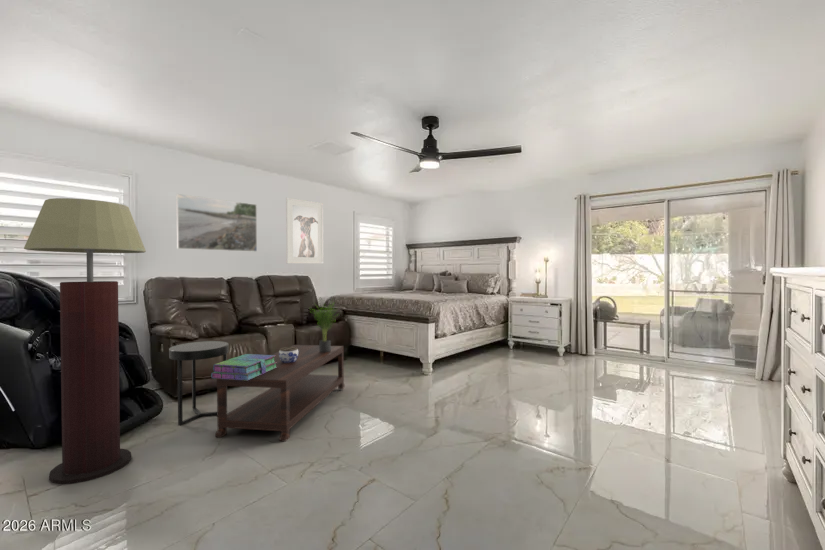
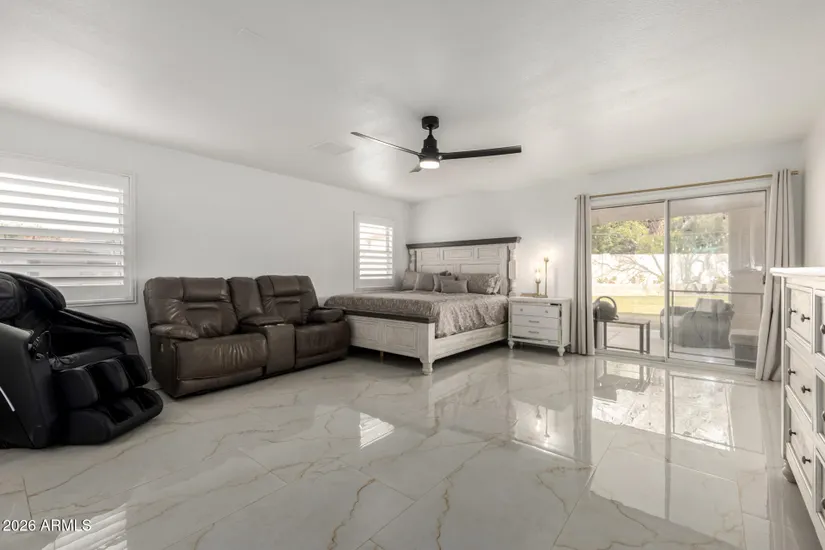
- floor lamp [23,197,147,485]
- coffee table [214,344,345,443]
- potted plant [309,297,341,352]
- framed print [175,193,258,253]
- side table [168,340,230,426]
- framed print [285,197,324,265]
- jar [278,346,299,363]
- stack of books [210,353,277,381]
